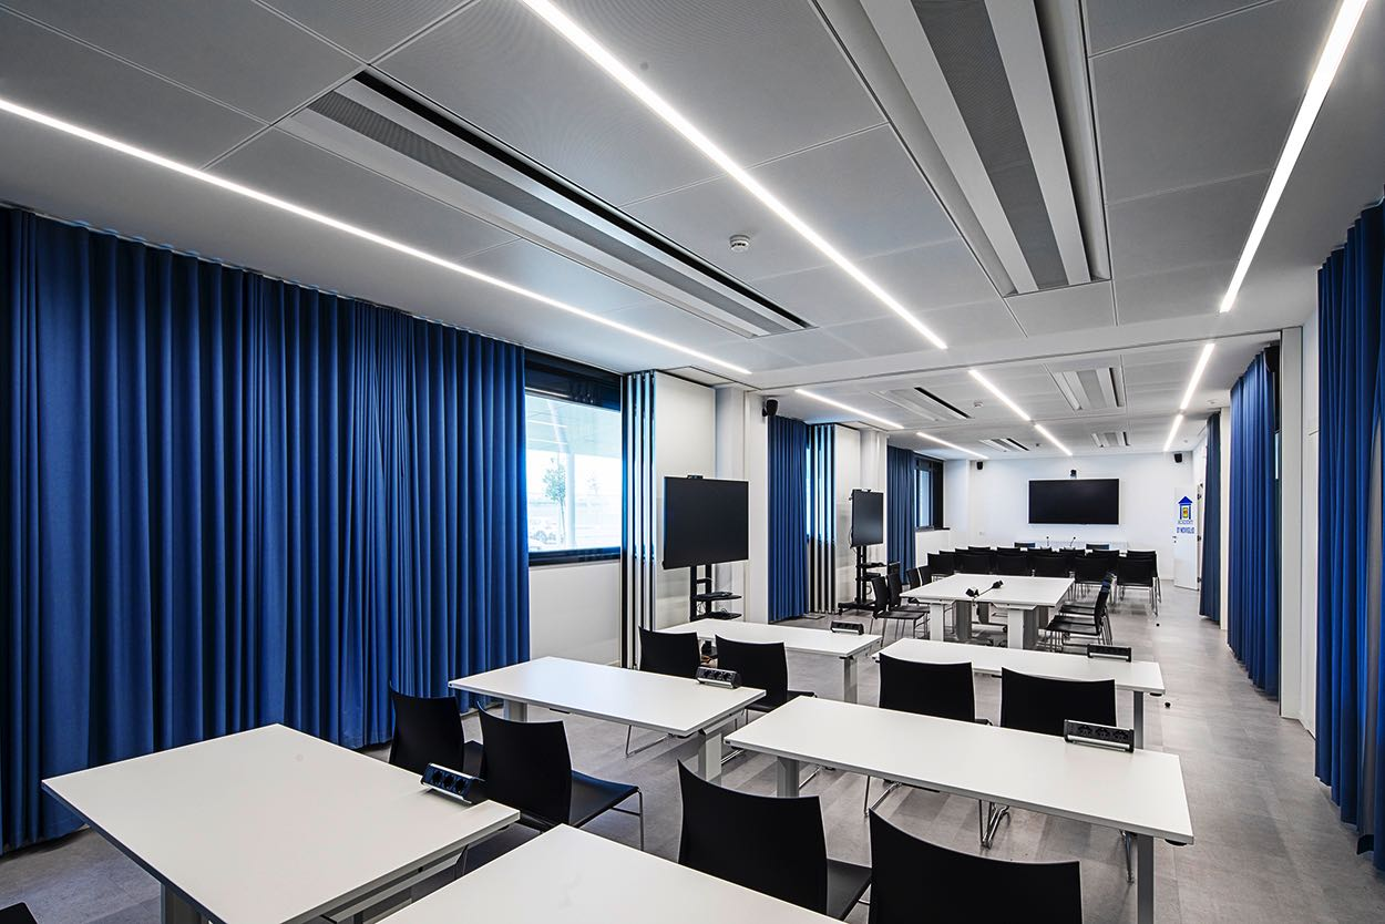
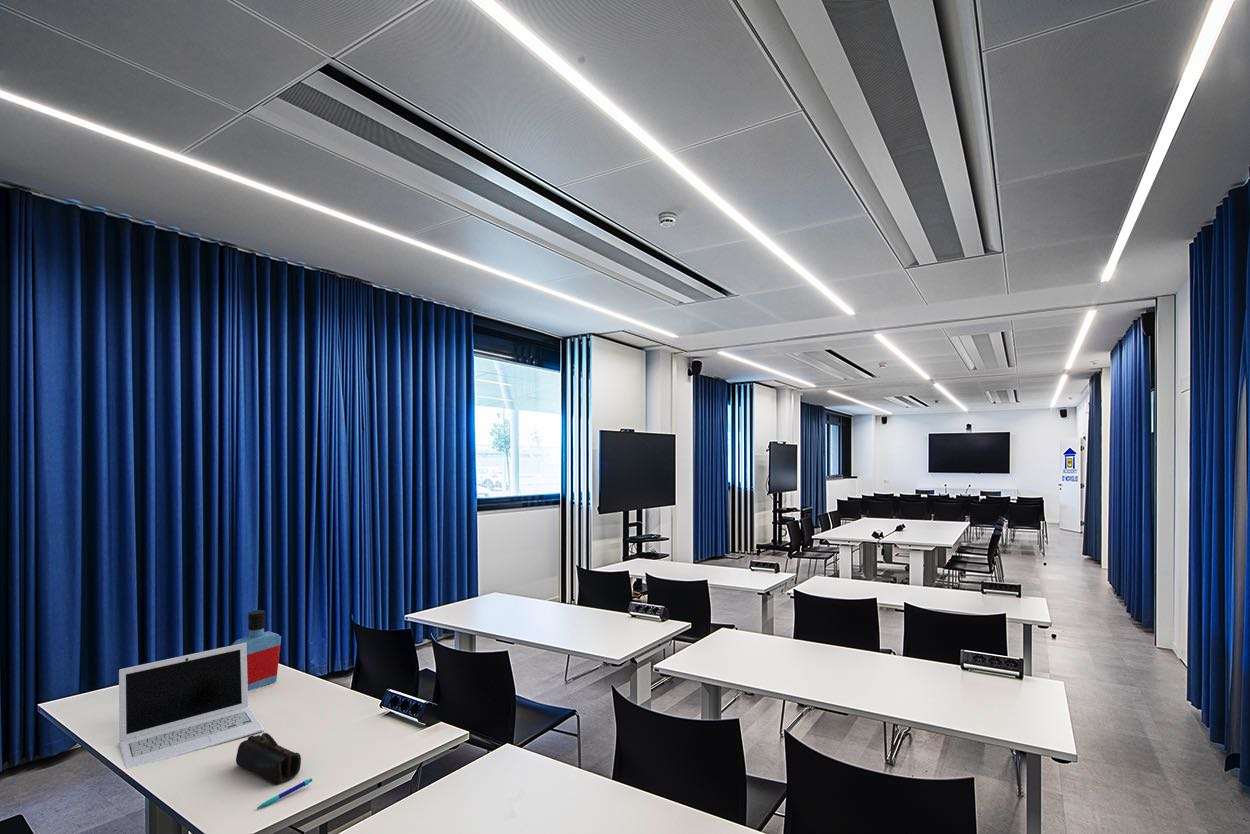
+ pen [255,777,313,810]
+ laptop [118,643,265,770]
+ bottle [231,609,282,692]
+ pencil case [235,732,302,786]
